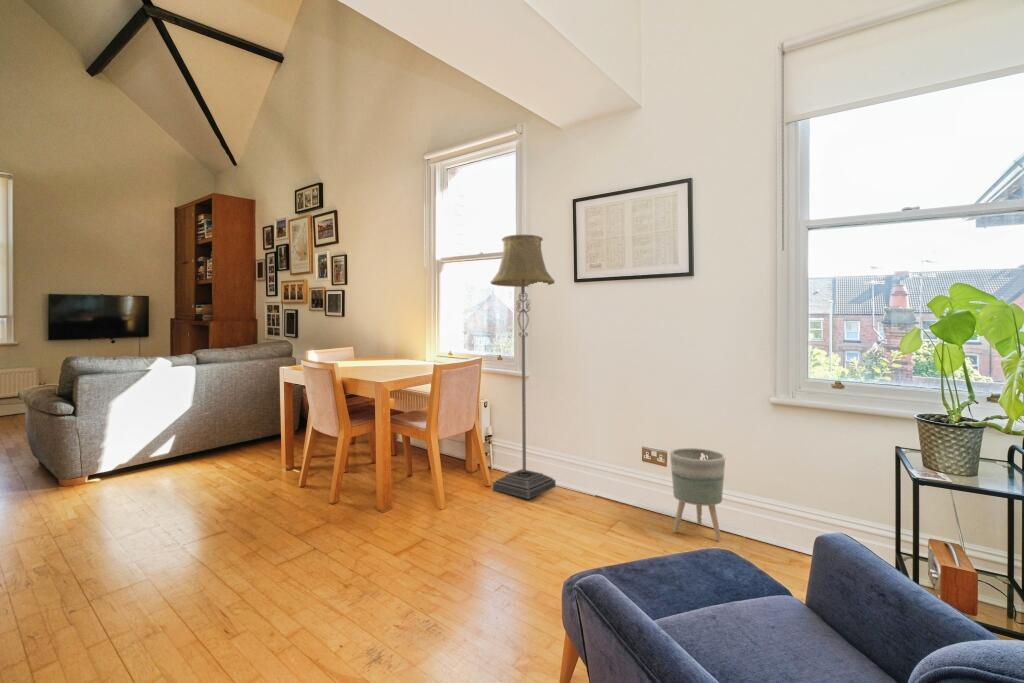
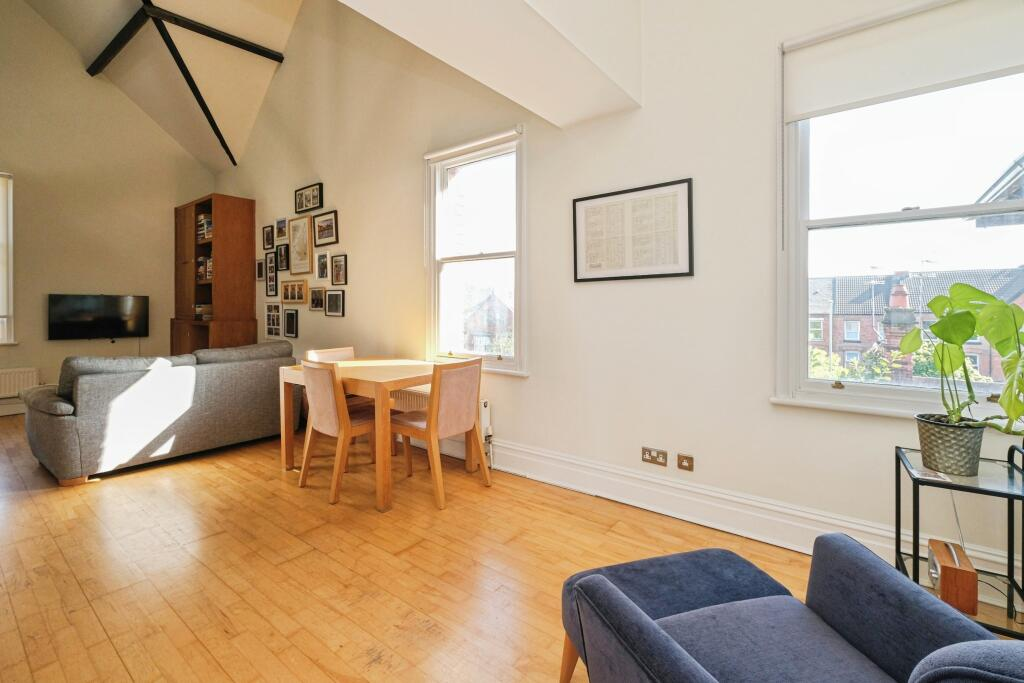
- floor lamp [489,234,557,500]
- planter [669,447,726,541]
